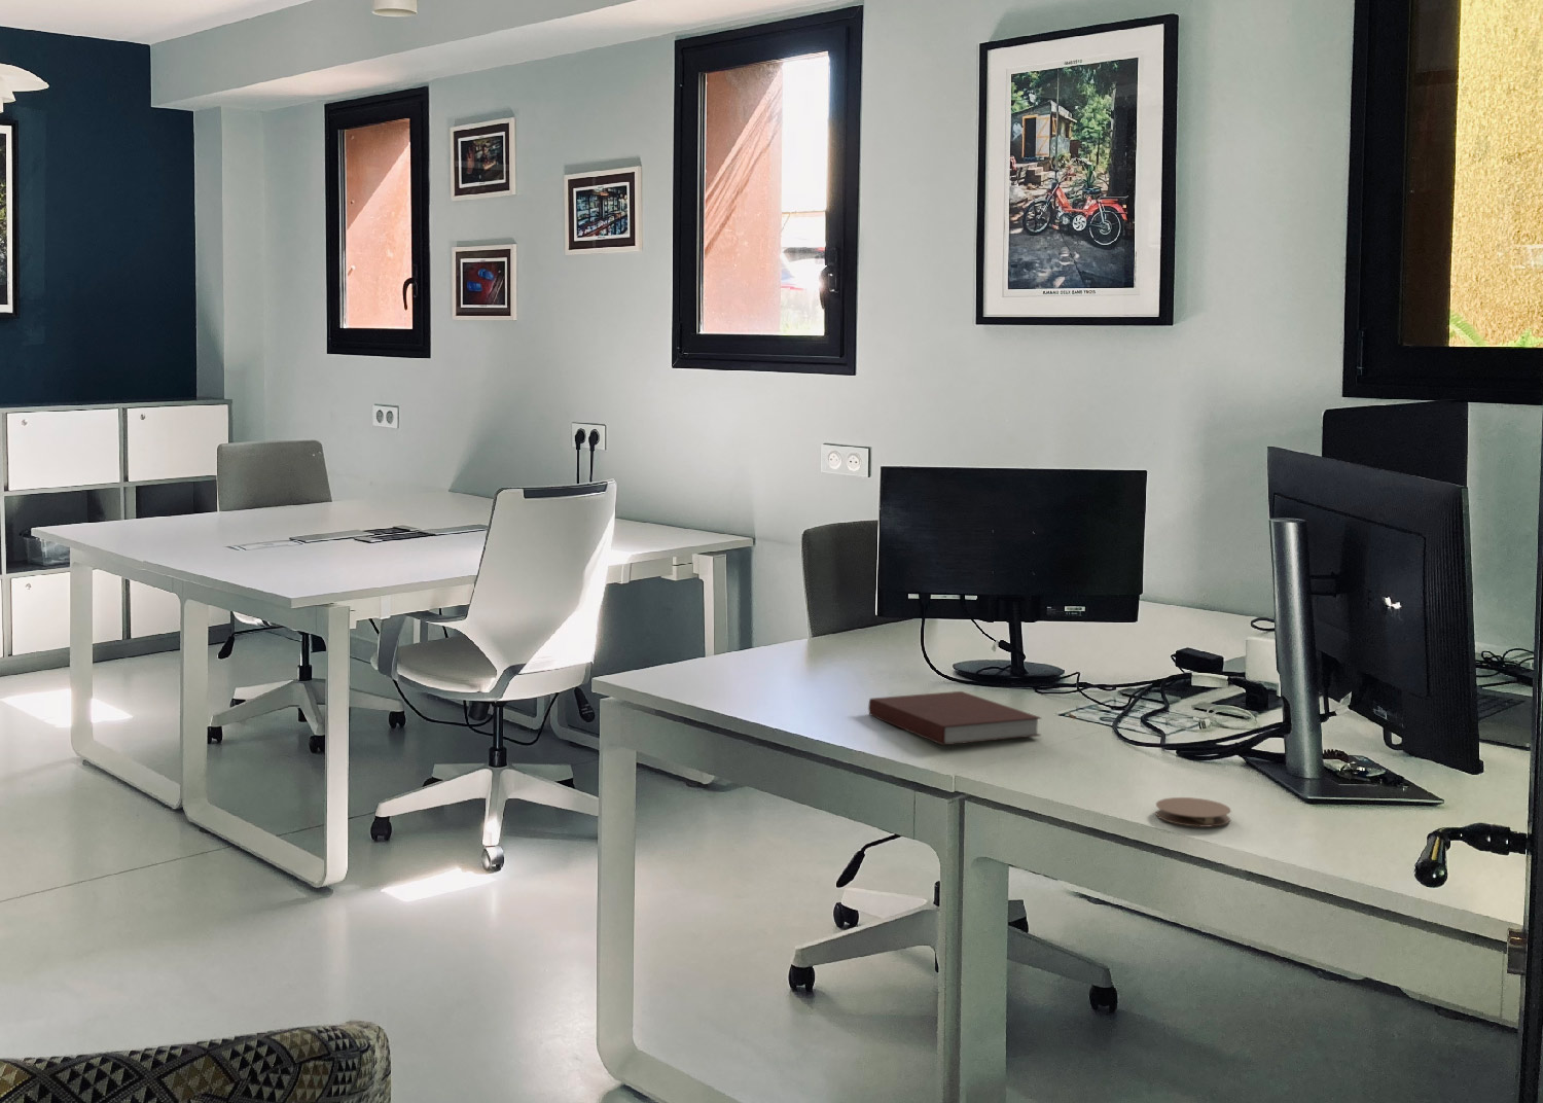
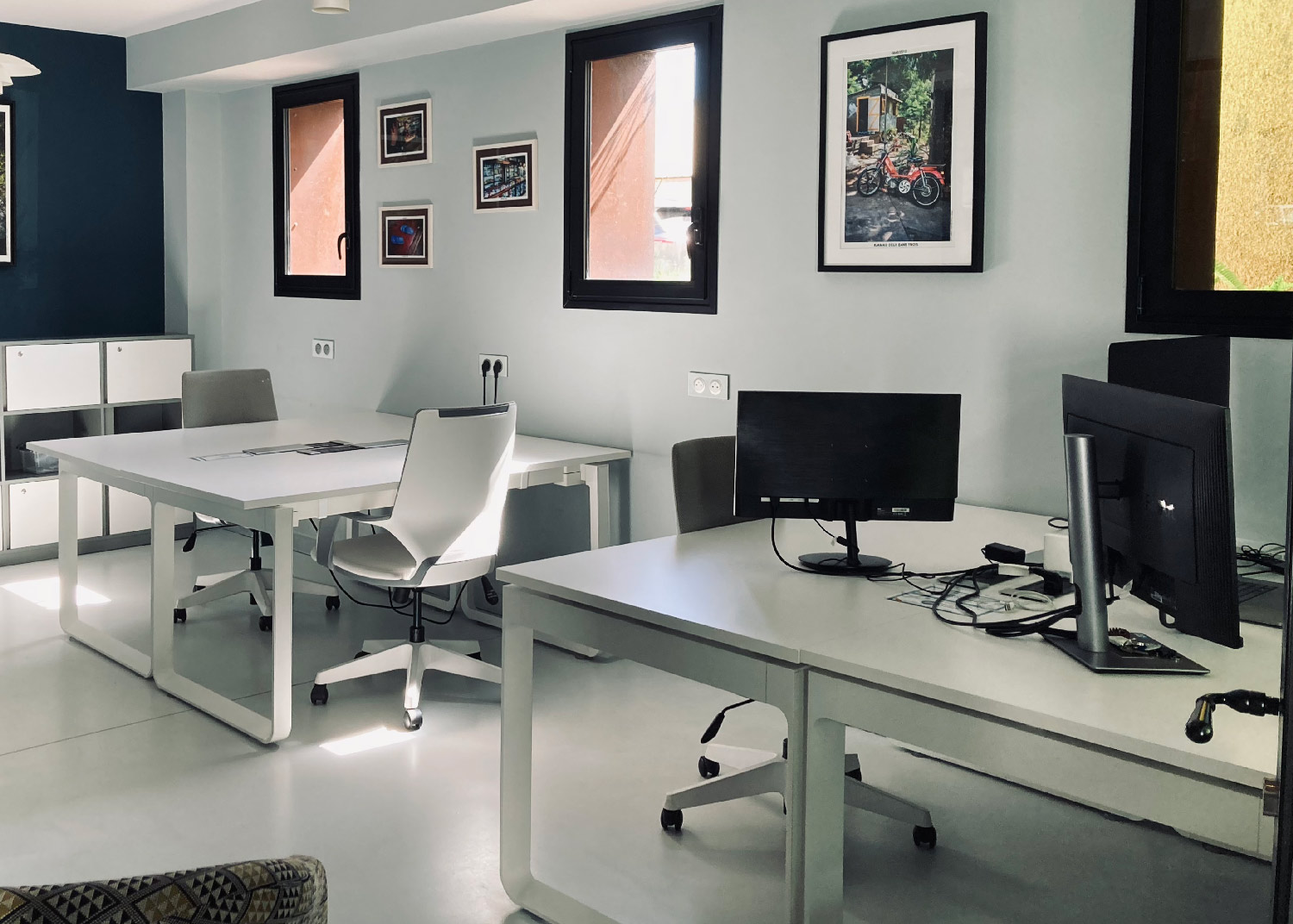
- coaster [1155,796,1233,828]
- notebook [868,690,1042,746]
